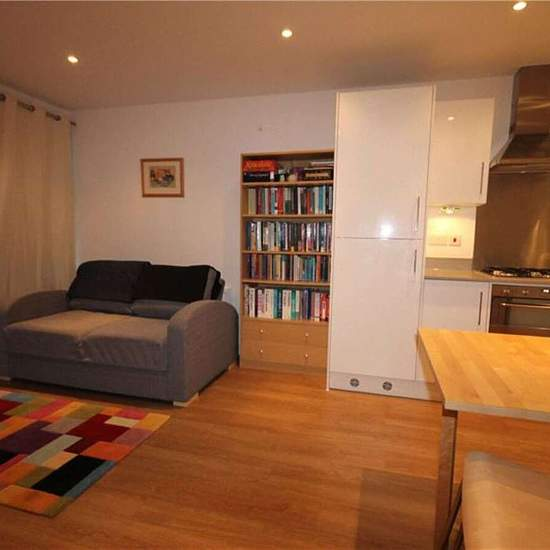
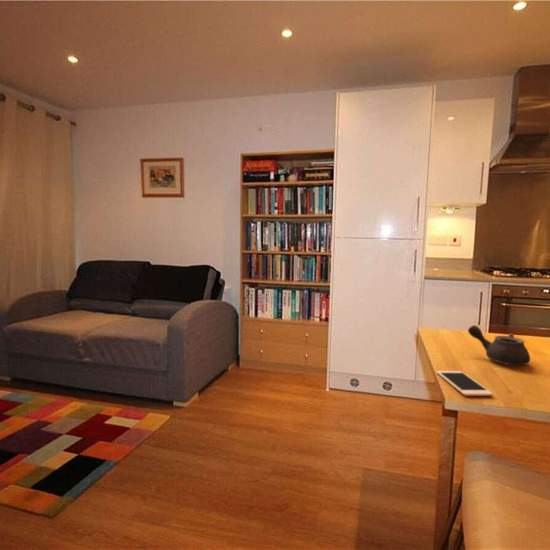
+ teapot [467,324,531,366]
+ cell phone [436,370,494,397]
